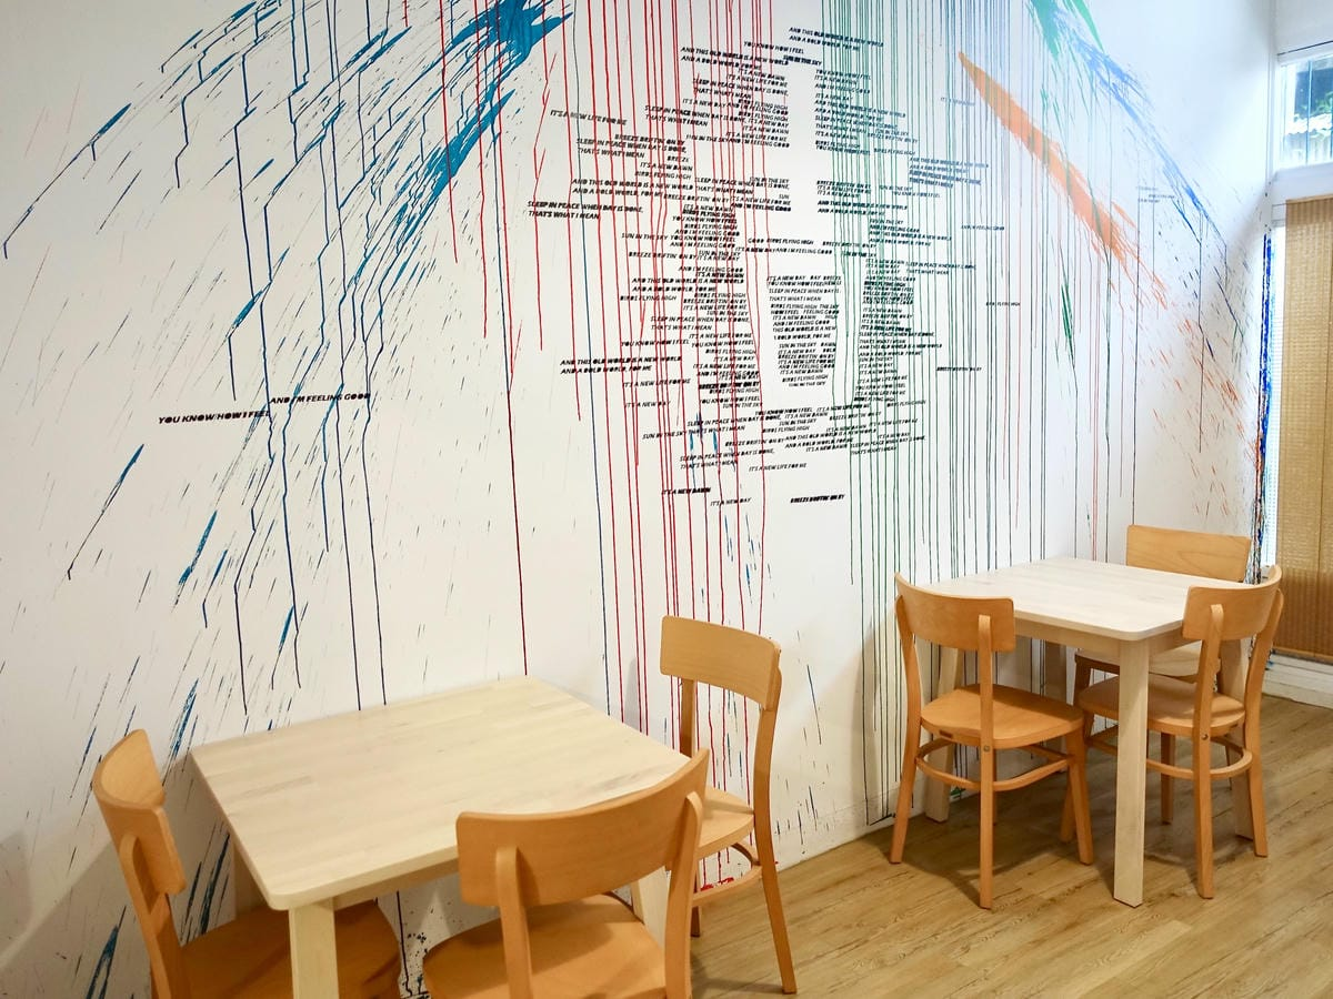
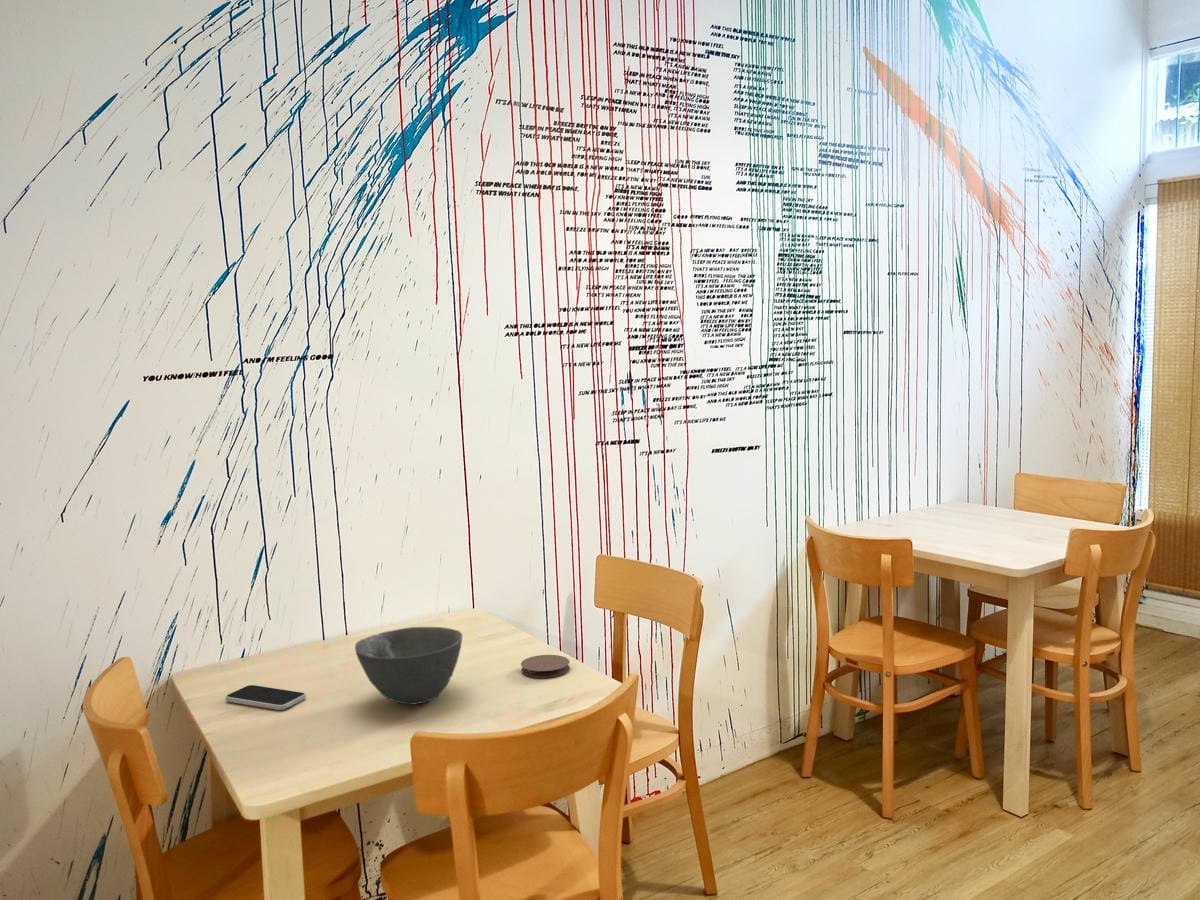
+ smartphone [225,684,307,711]
+ coaster [520,654,571,679]
+ bowl [354,626,463,705]
